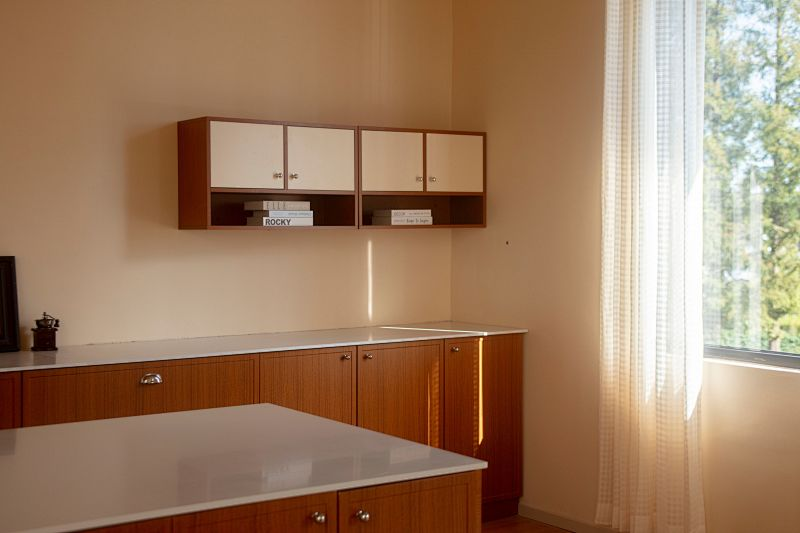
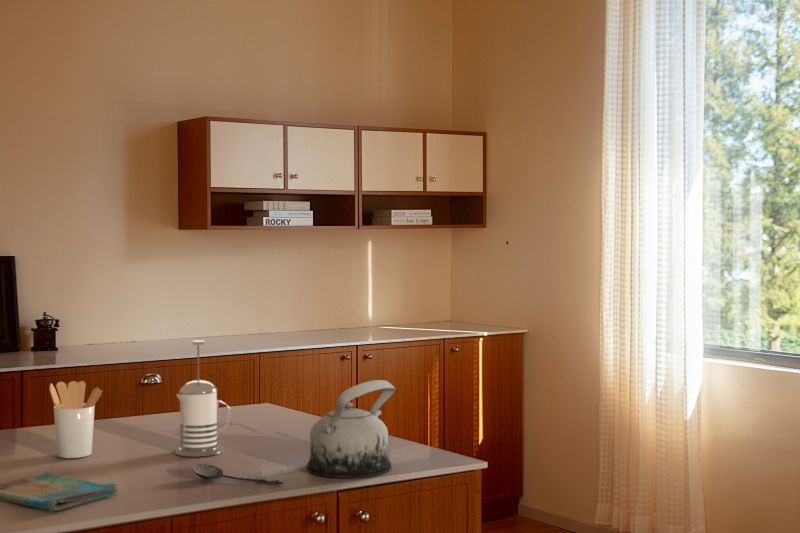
+ dish towel [0,471,119,512]
+ spoon [191,463,284,486]
+ utensil holder [49,380,103,459]
+ french press [174,339,233,458]
+ teapot [306,379,396,479]
